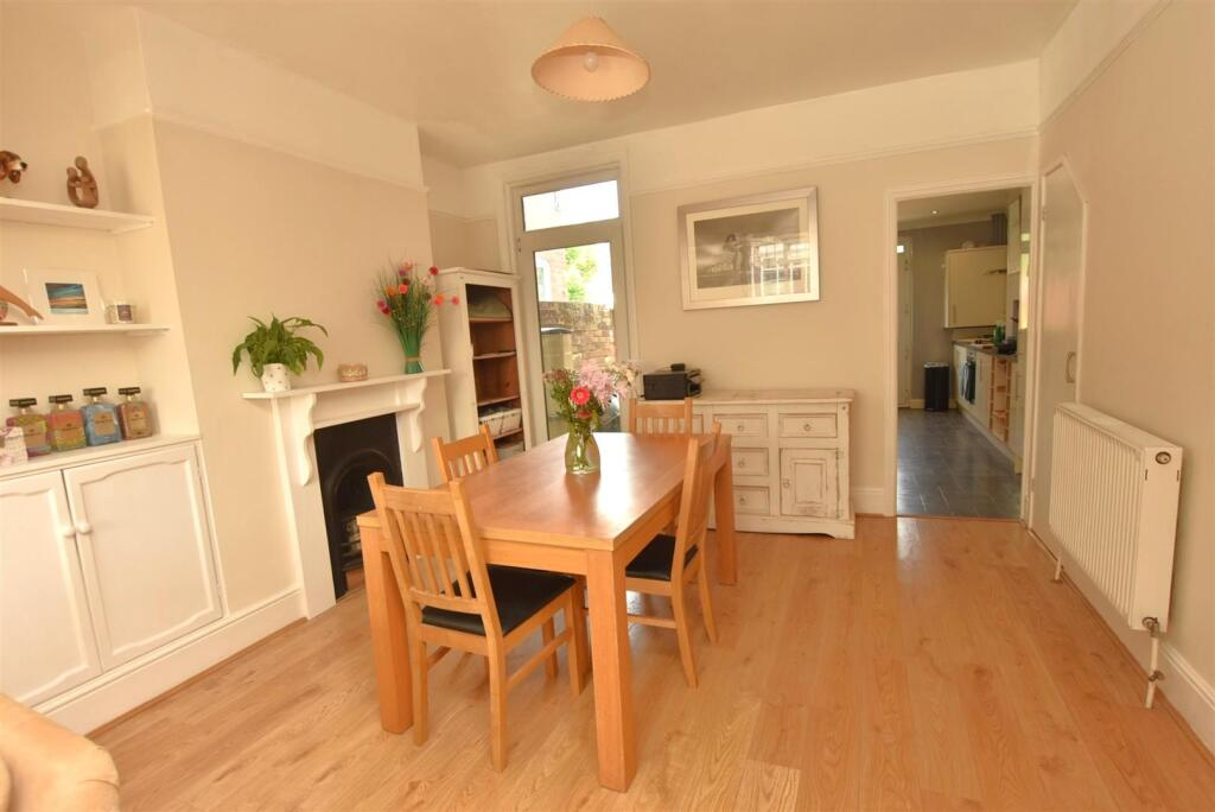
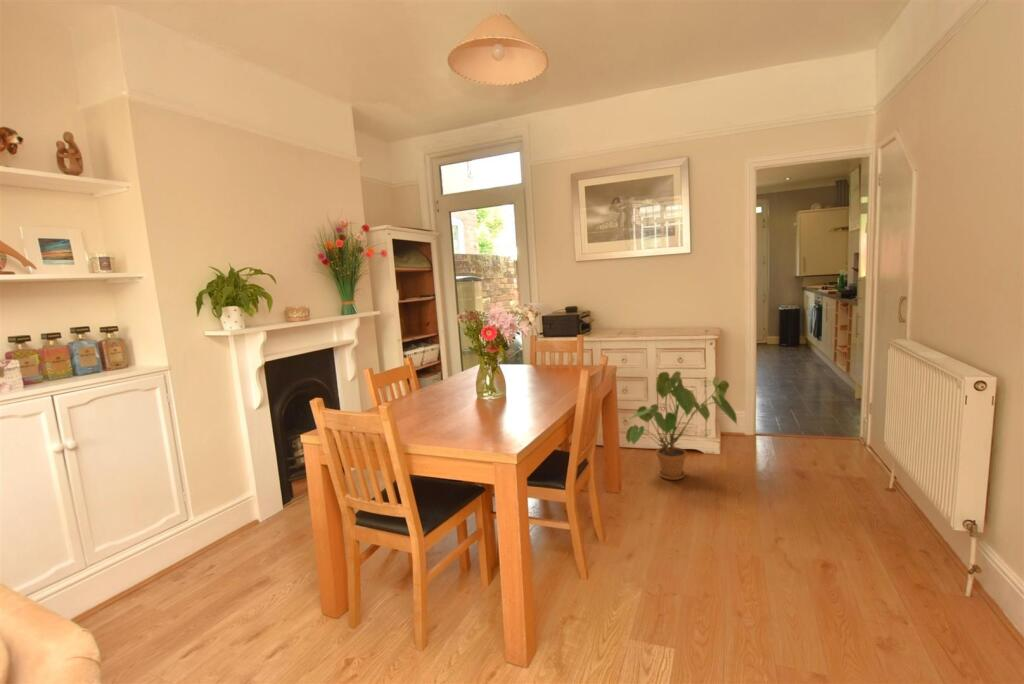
+ house plant [625,370,739,481]
